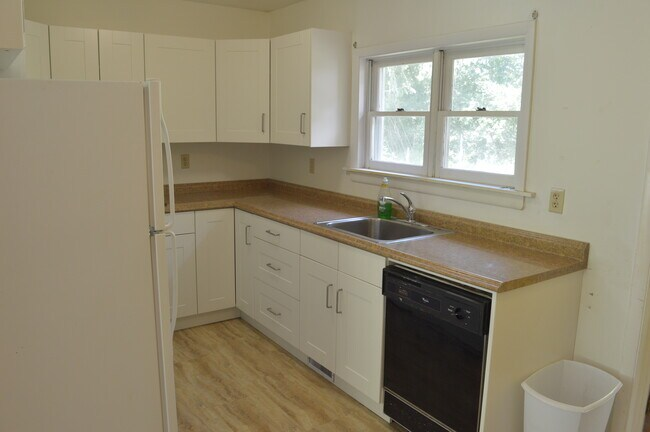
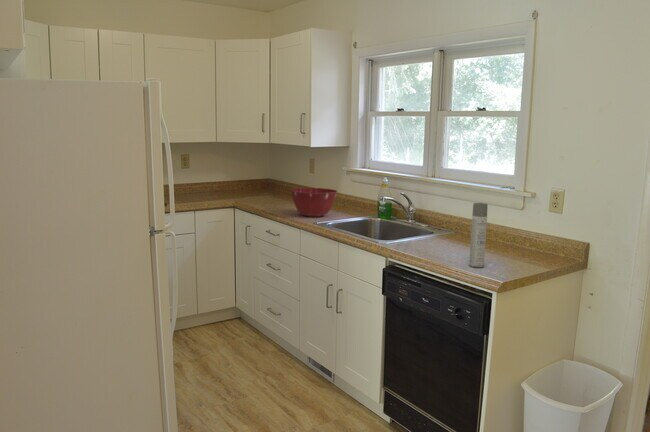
+ mixing bowl [290,187,338,218]
+ spray bottle [468,202,489,268]
